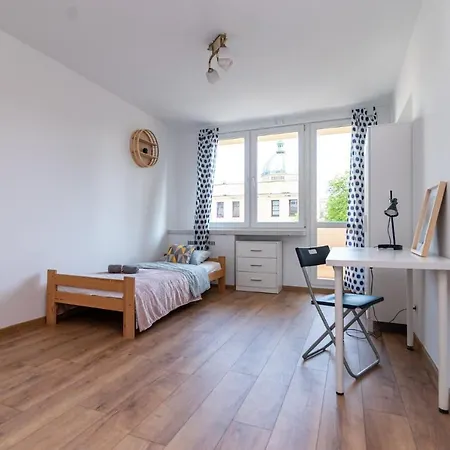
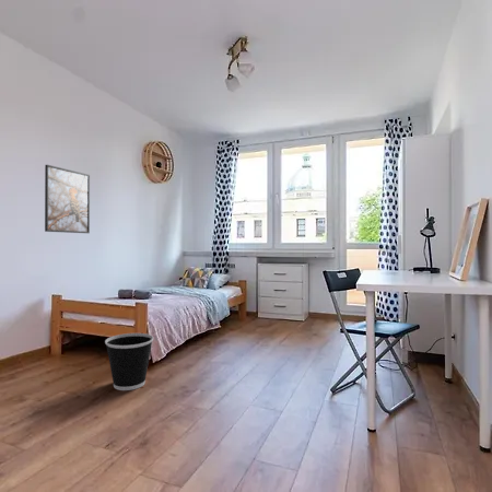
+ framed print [44,164,91,234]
+ wastebasket [104,332,154,391]
